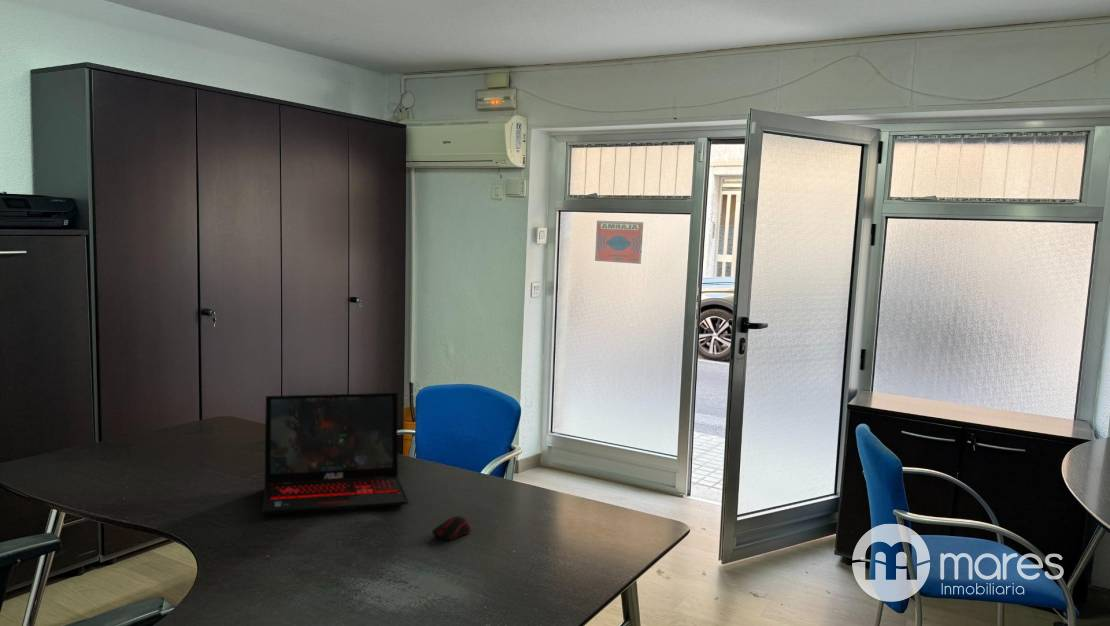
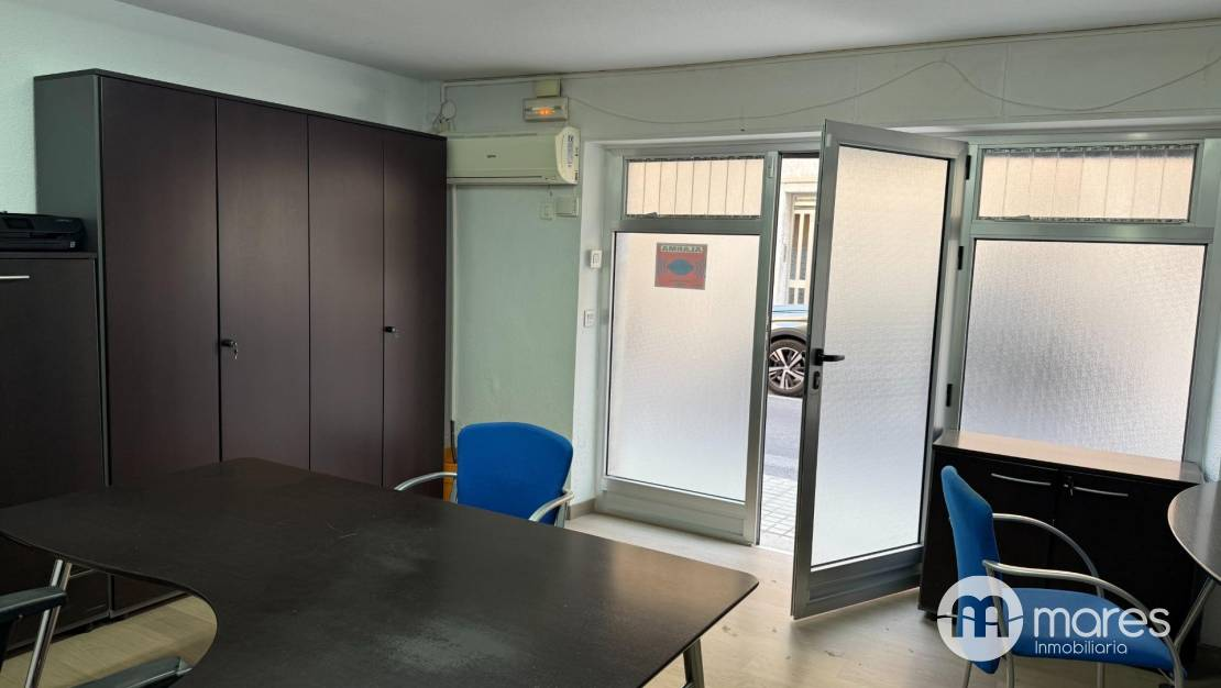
- computer mouse [431,515,472,541]
- laptop [261,392,409,515]
